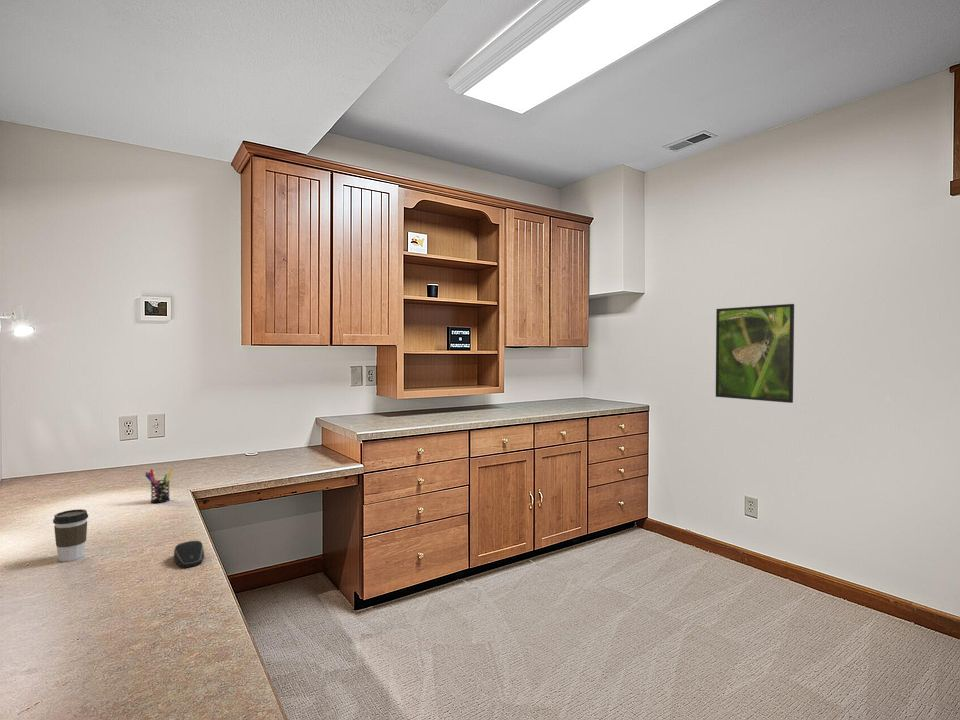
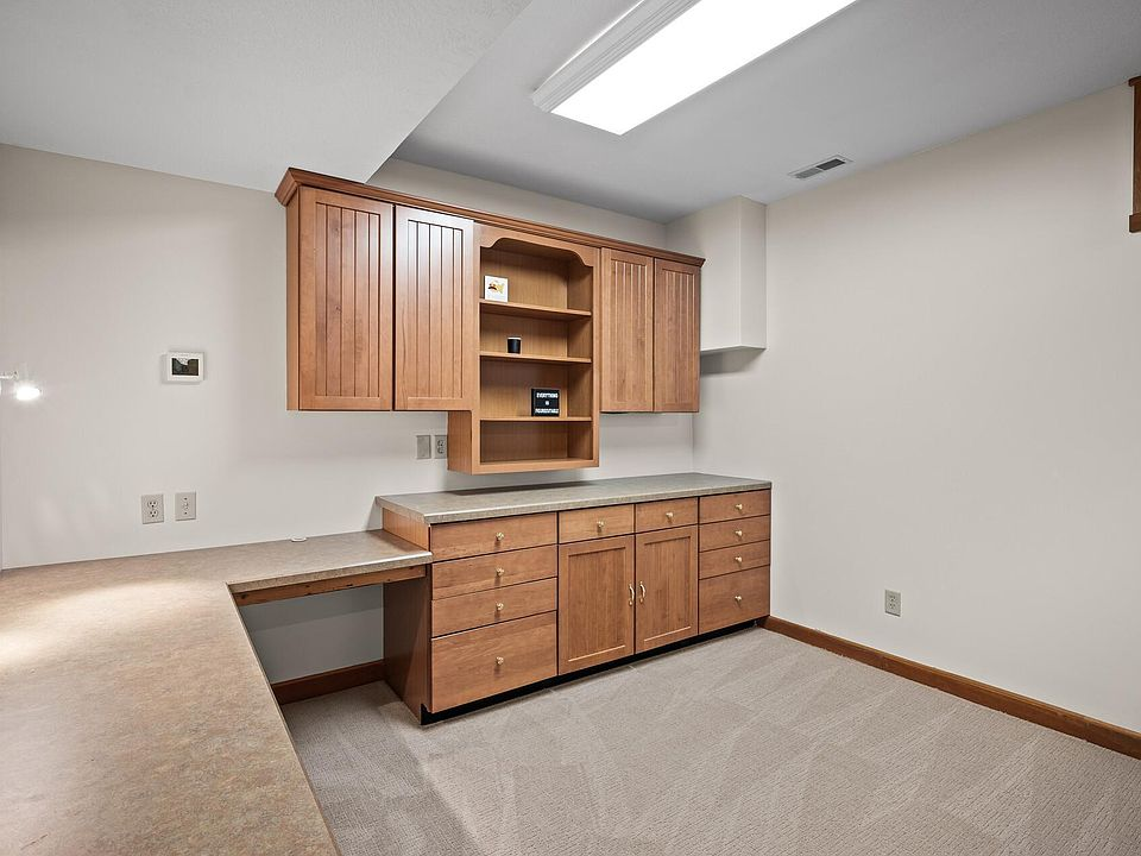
- computer mouse [173,540,205,568]
- pen holder [144,468,174,504]
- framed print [715,303,795,404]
- coffee cup [52,508,89,563]
